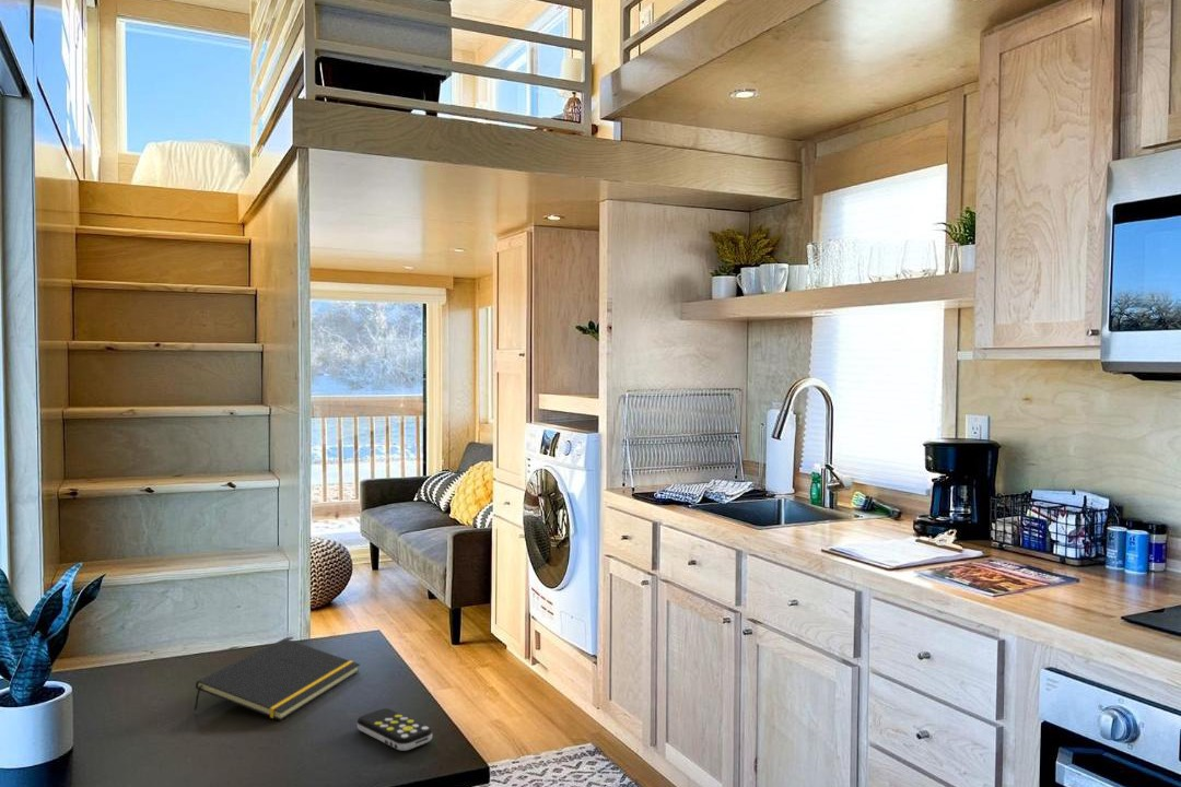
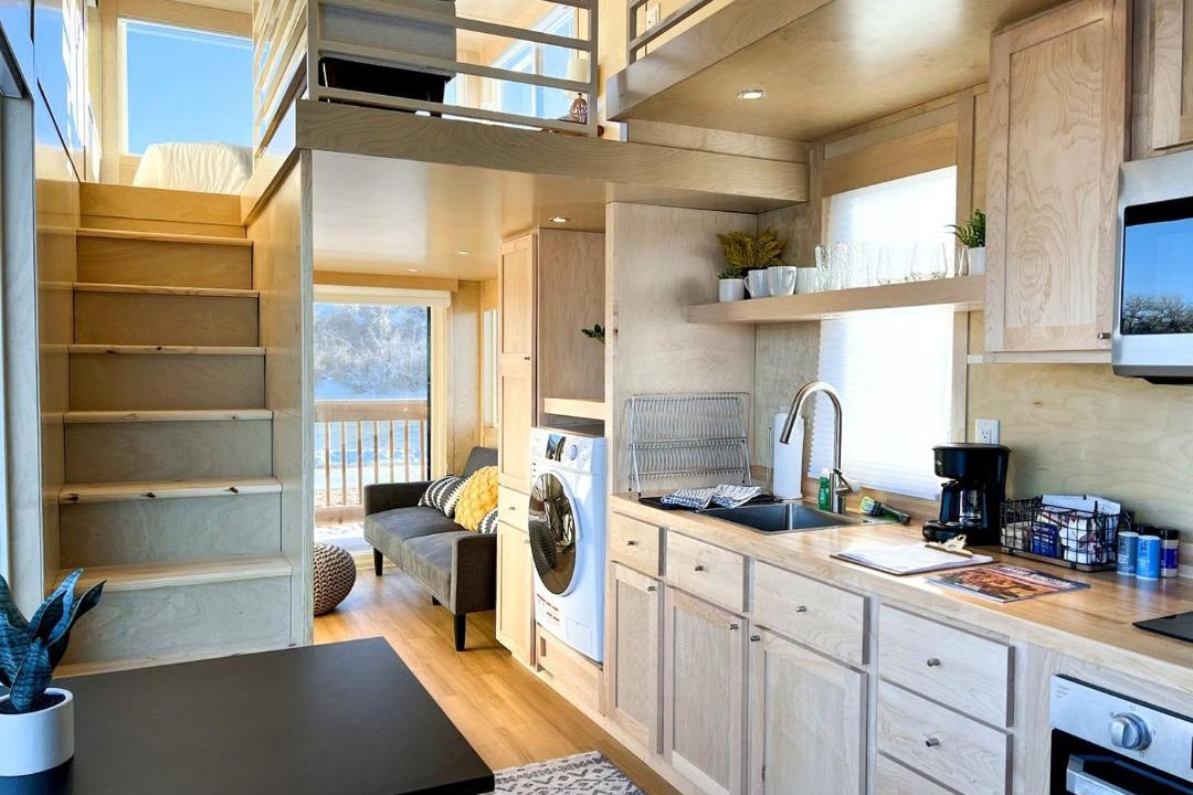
- remote control [356,707,433,752]
- notepad [194,637,361,721]
